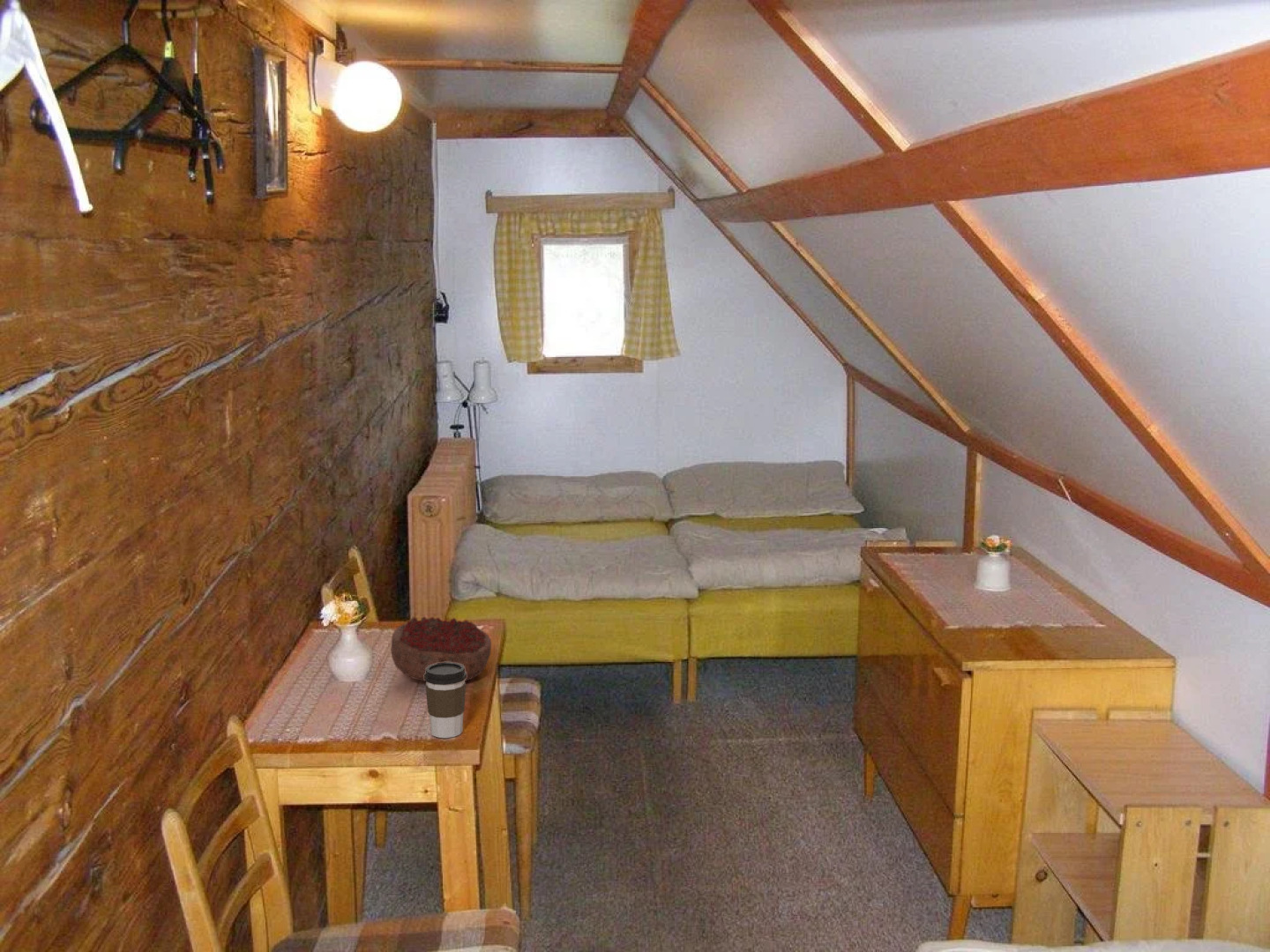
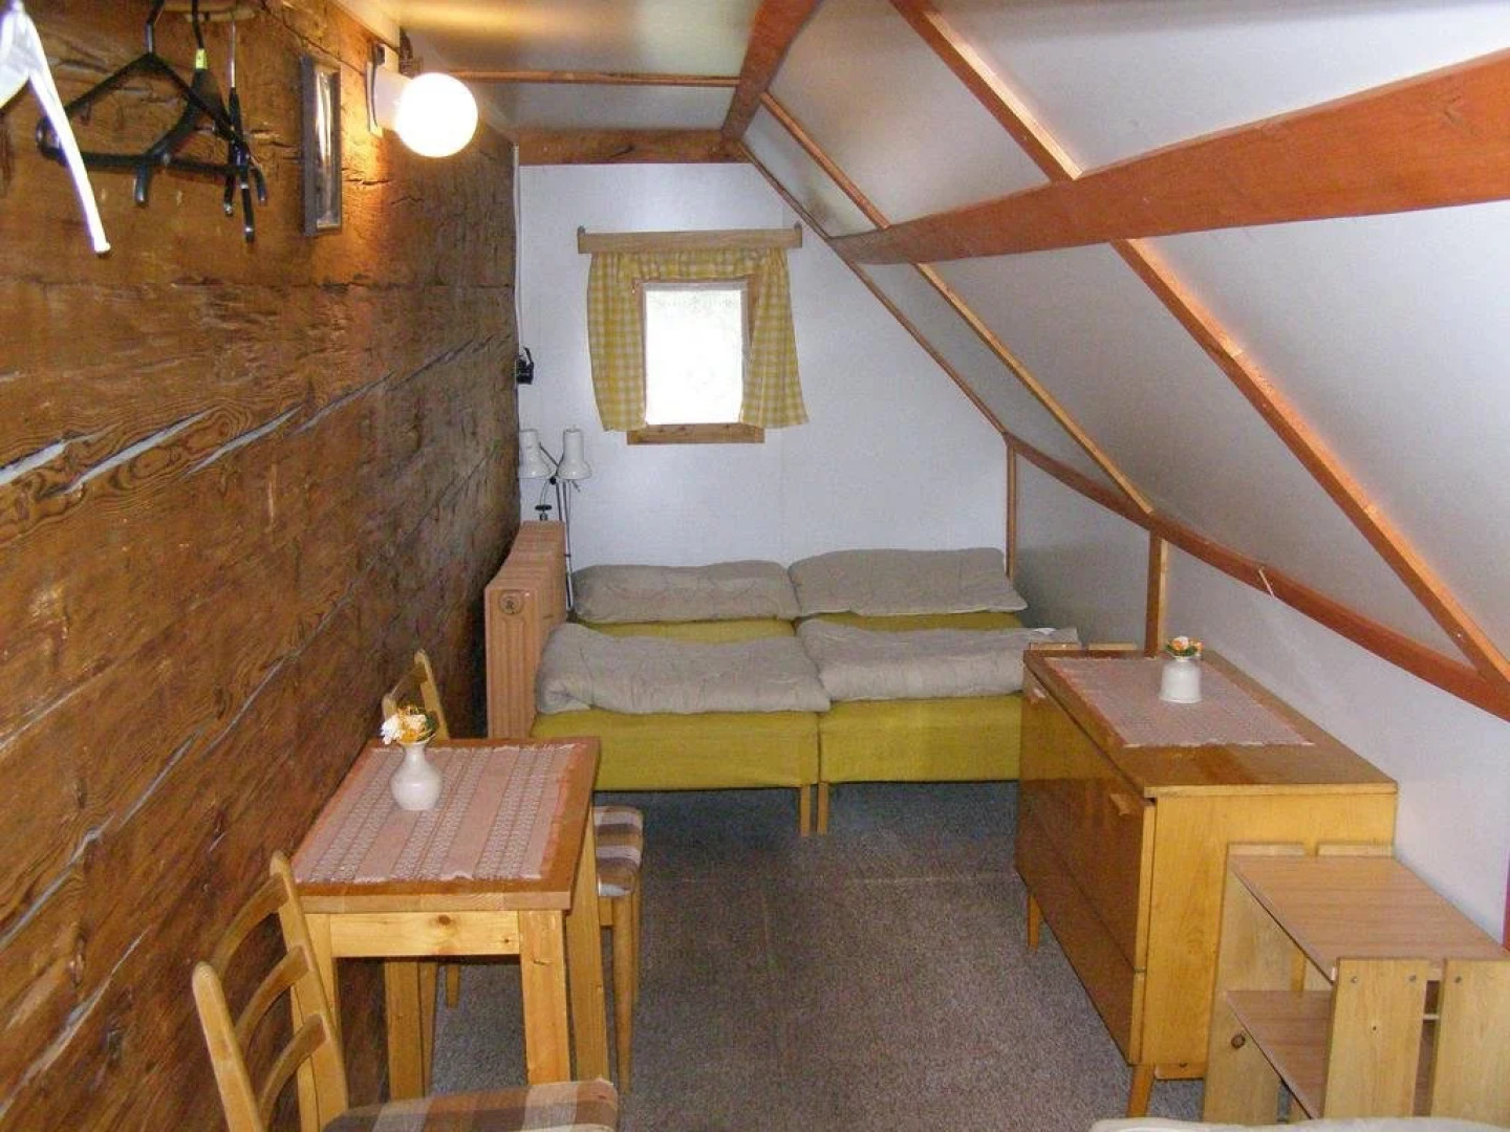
- decorative bowl [390,615,492,682]
- coffee cup [424,662,467,739]
